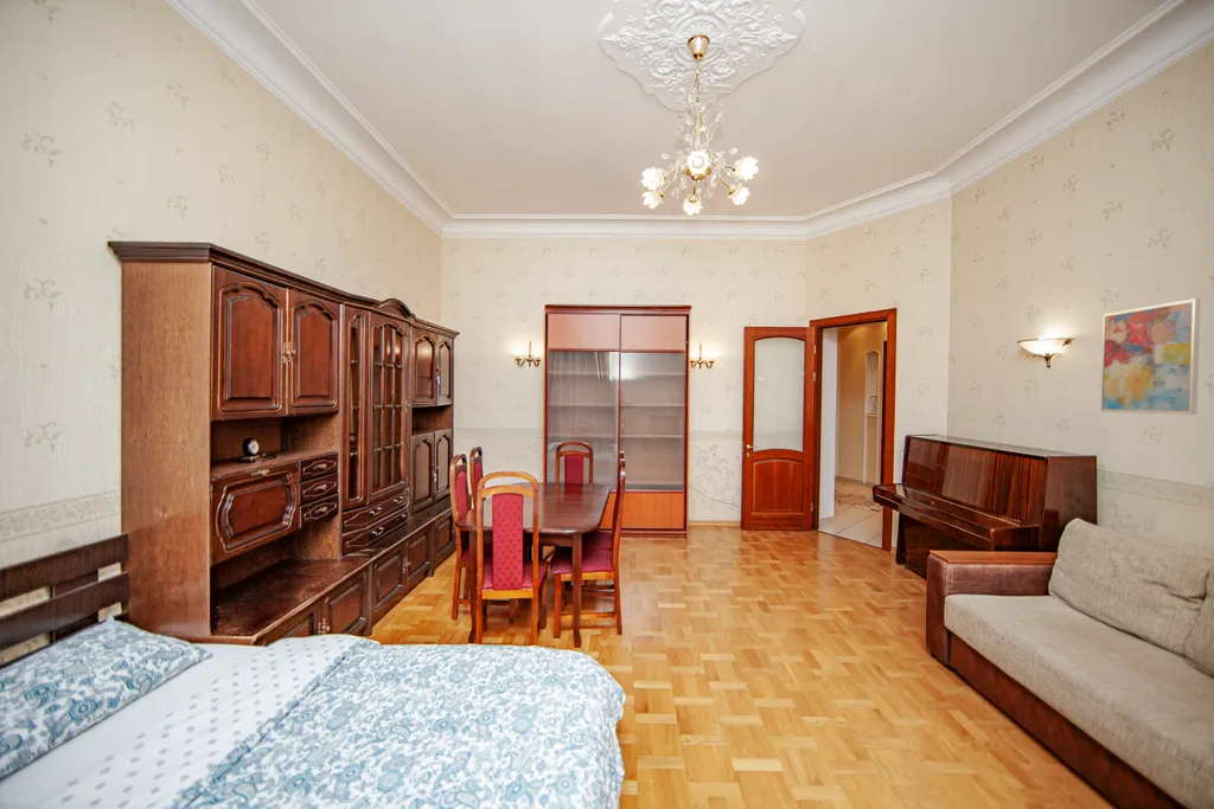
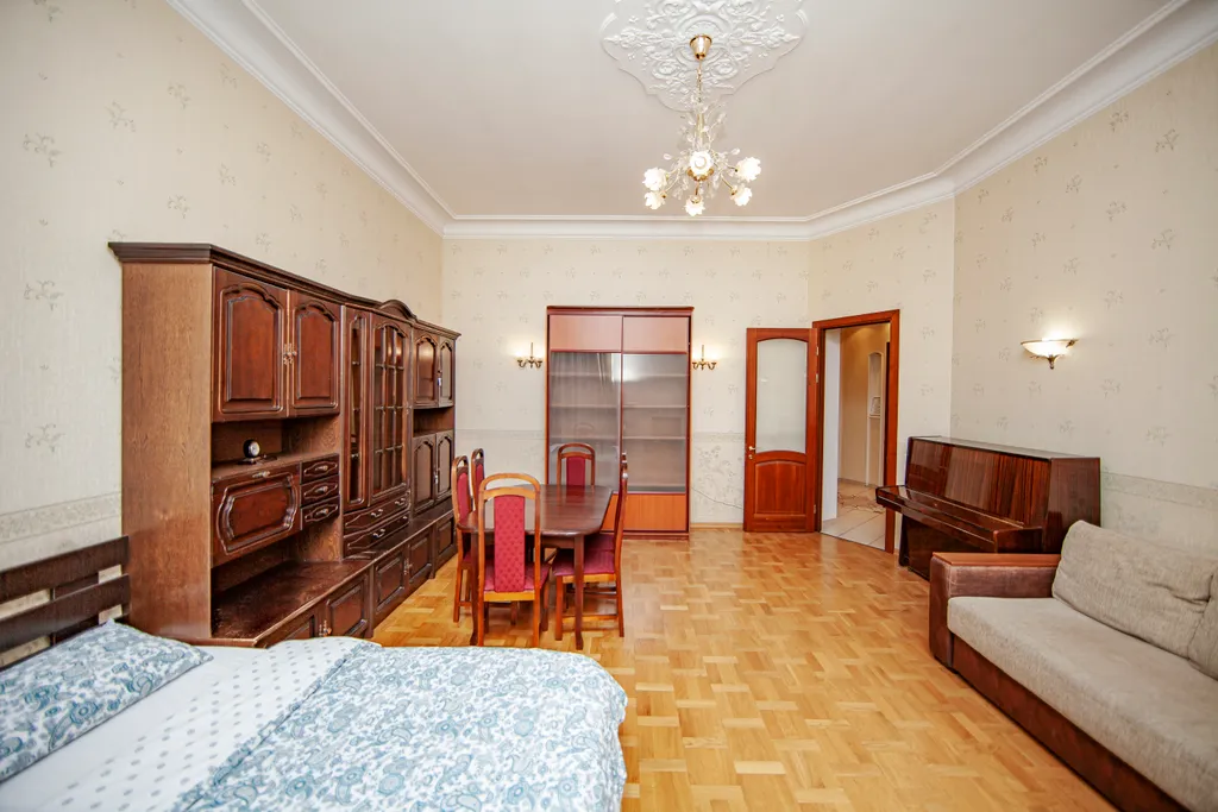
- wall art [1099,297,1202,416]
